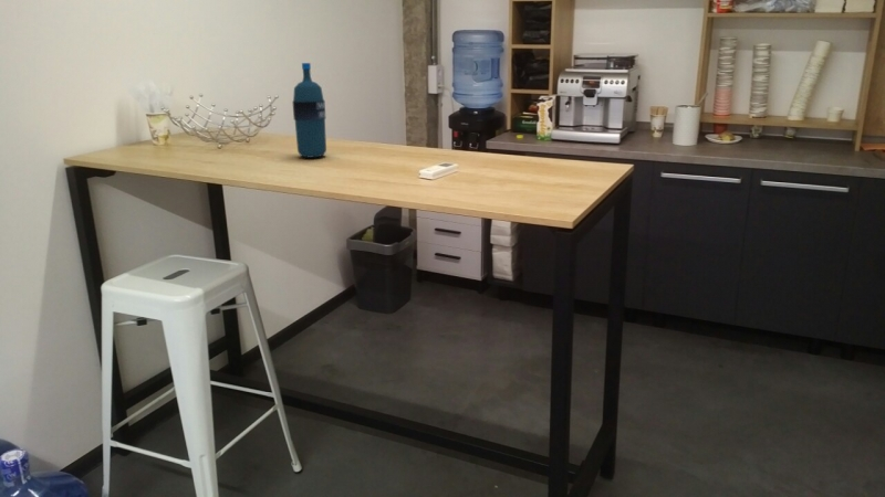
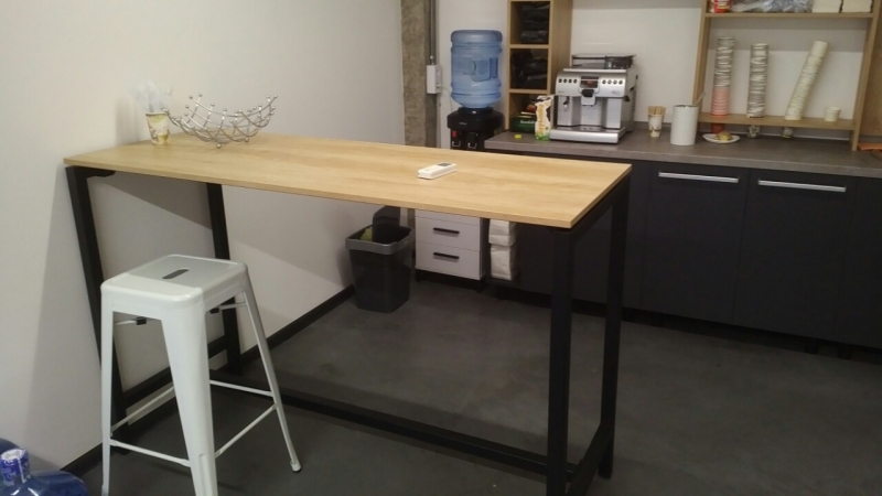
- water bottle [291,62,327,159]
